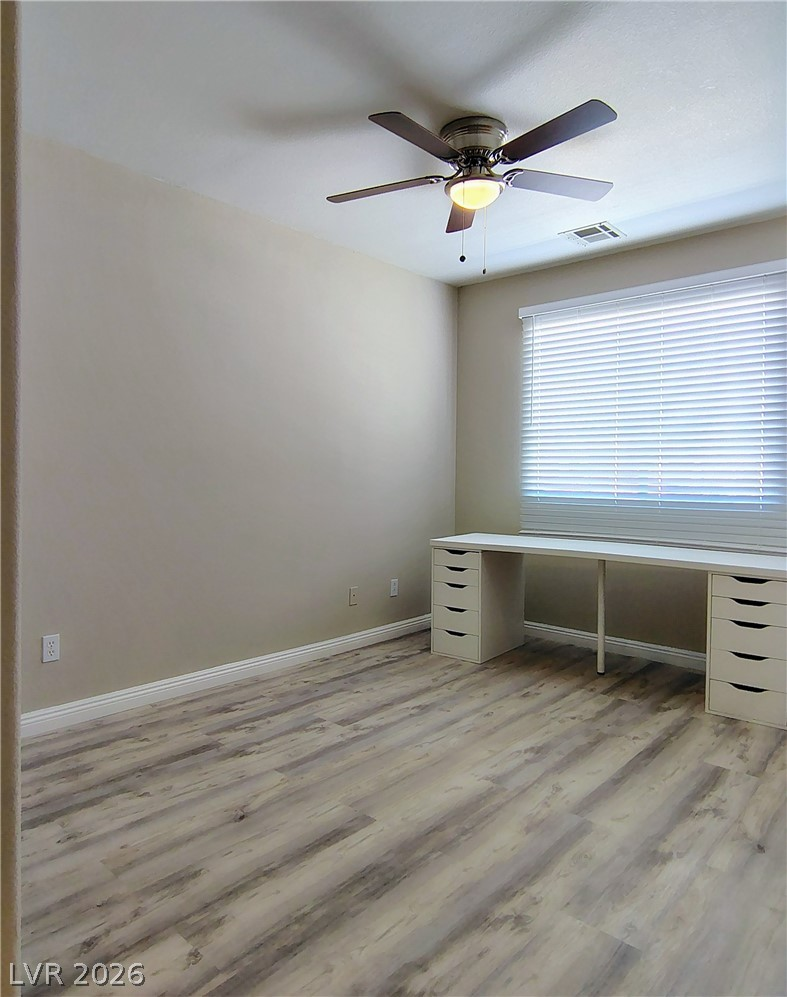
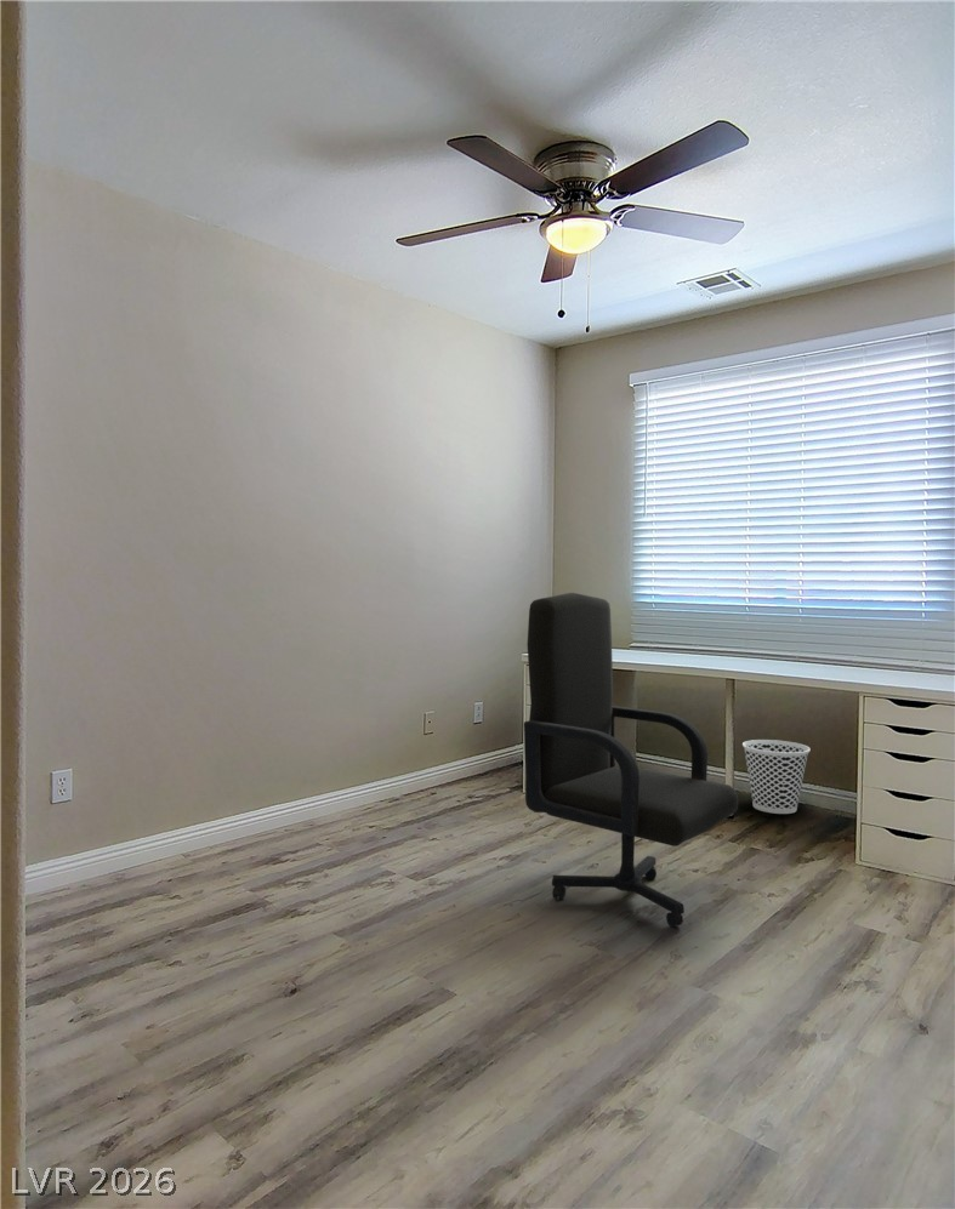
+ chair [523,592,739,928]
+ wastebasket [741,738,812,815]
